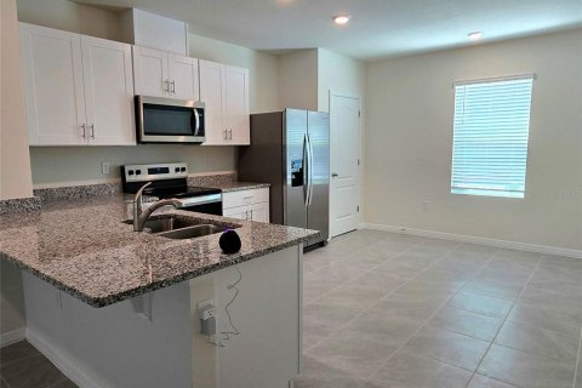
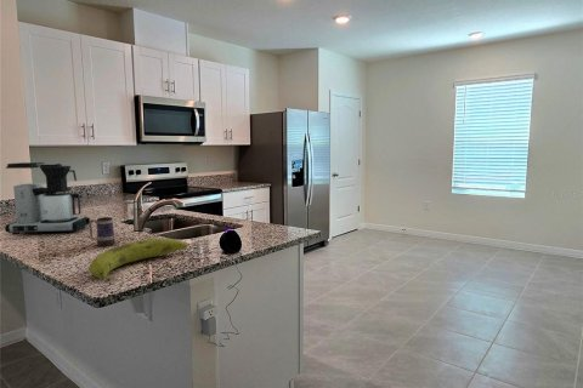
+ coffee maker [4,161,91,235]
+ mug [87,216,115,247]
+ fruit [87,238,189,283]
